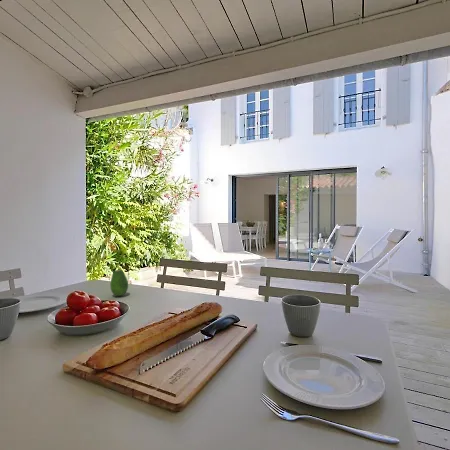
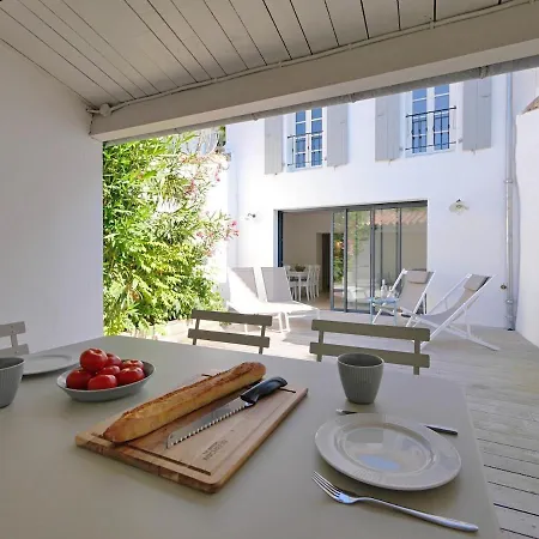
- fruit [109,269,129,297]
